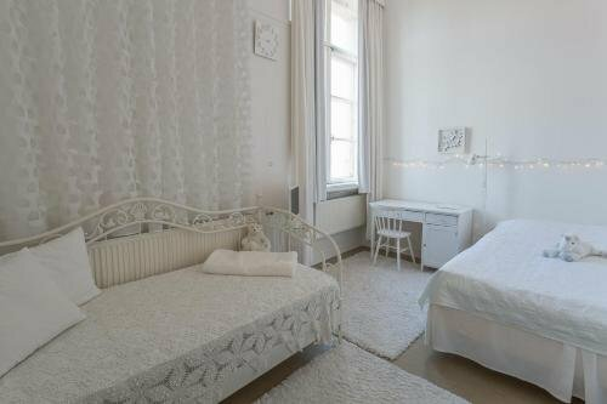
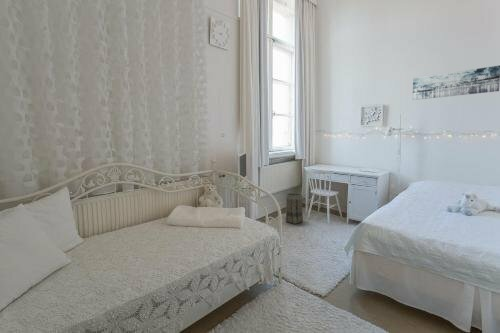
+ basket [285,192,304,225]
+ wall art [412,65,500,101]
